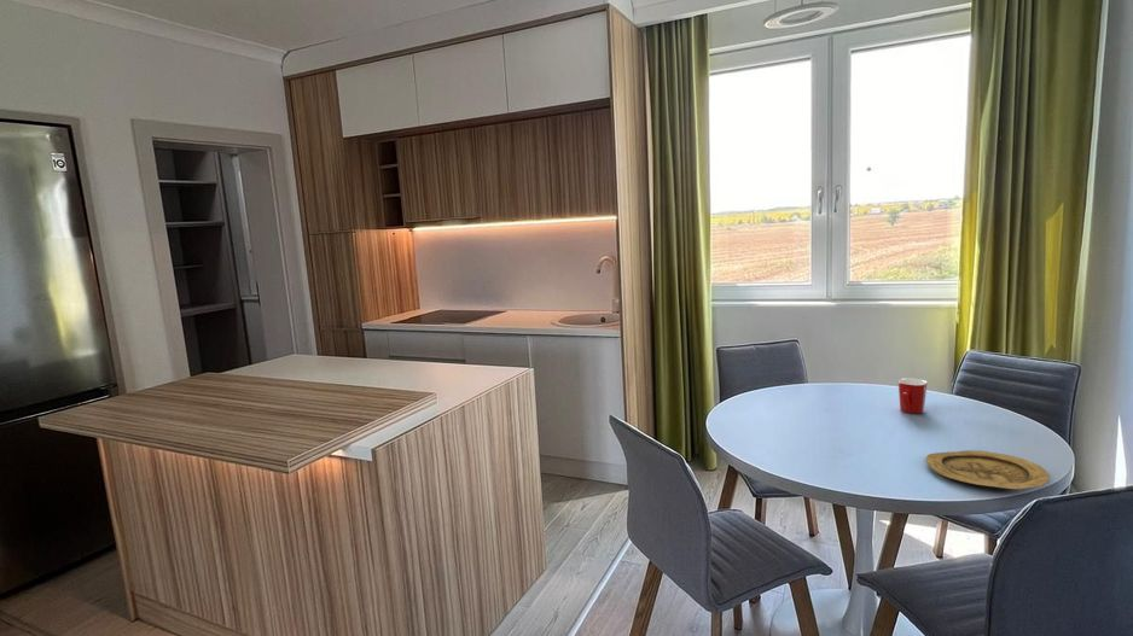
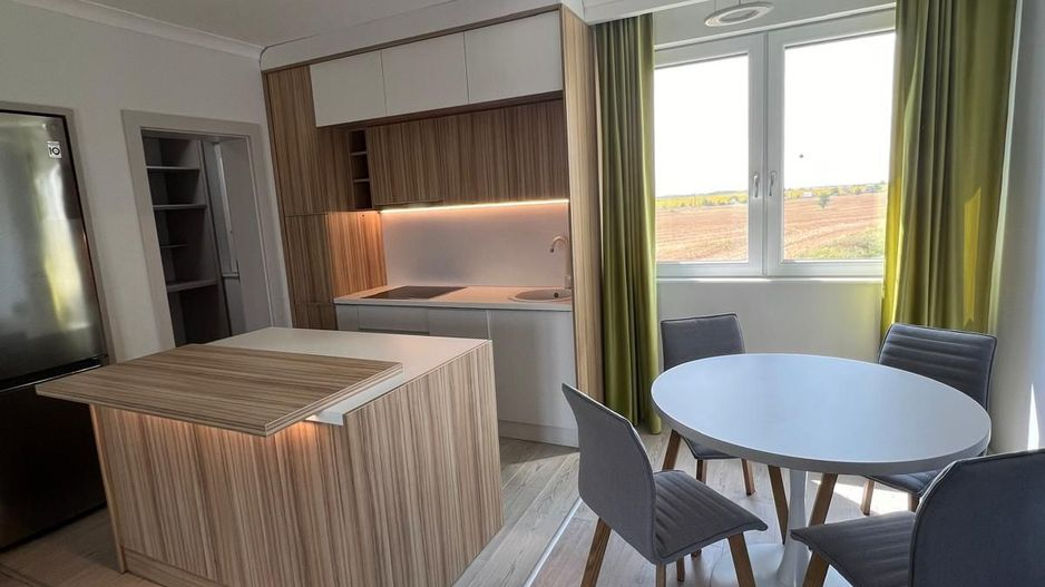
- plate [925,449,1051,490]
- mug [897,378,929,415]
